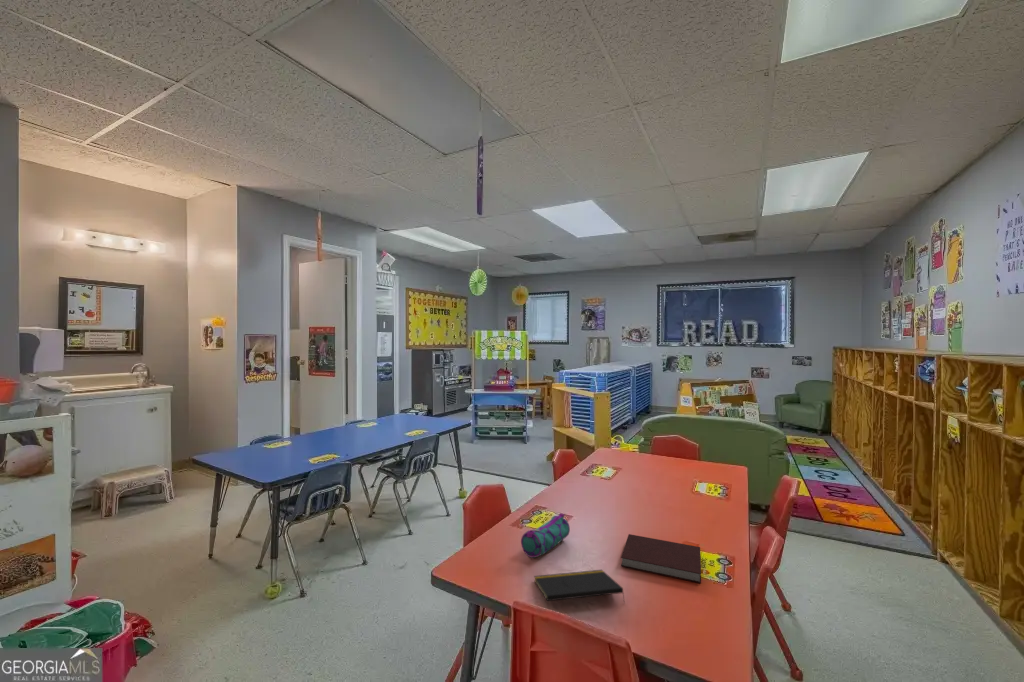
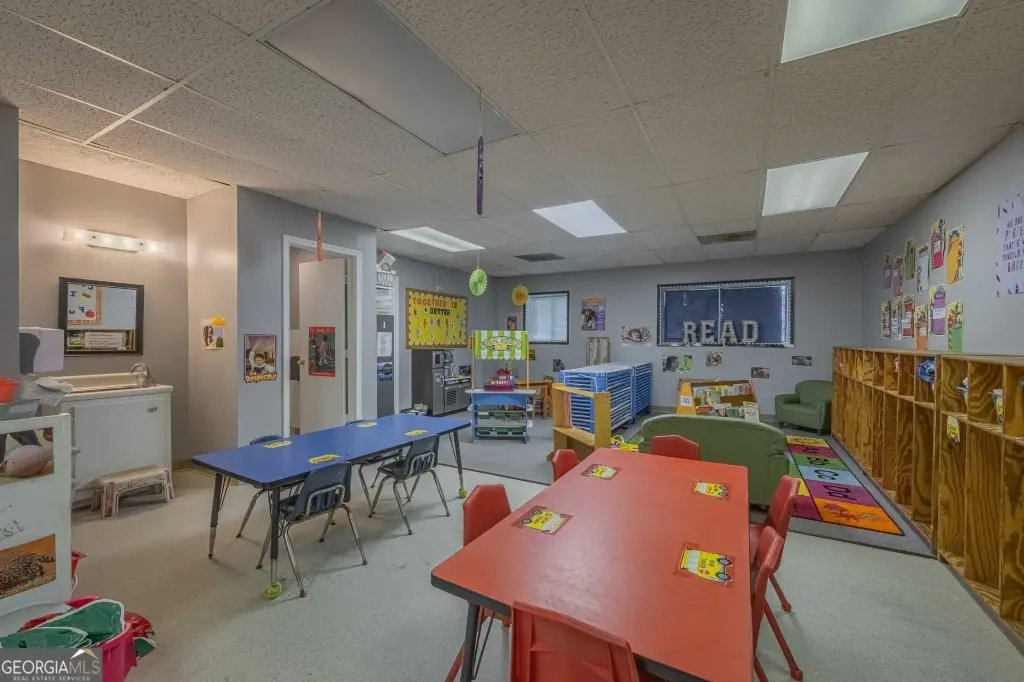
- notebook [620,533,702,584]
- pencil case [520,512,571,559]
- notepad [533,569,626,604]
